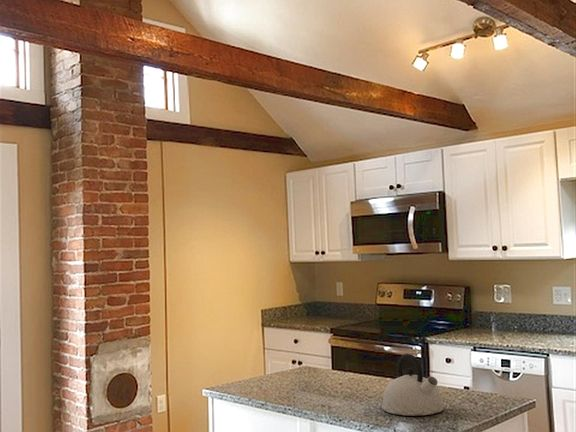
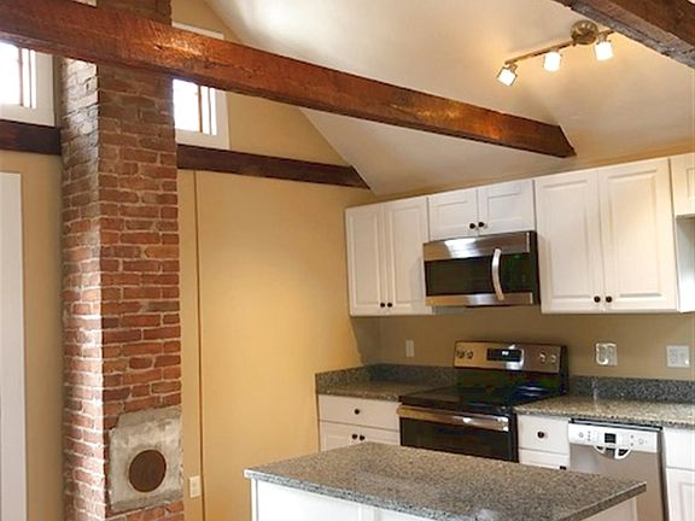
- kettle [381,353,445,417]
